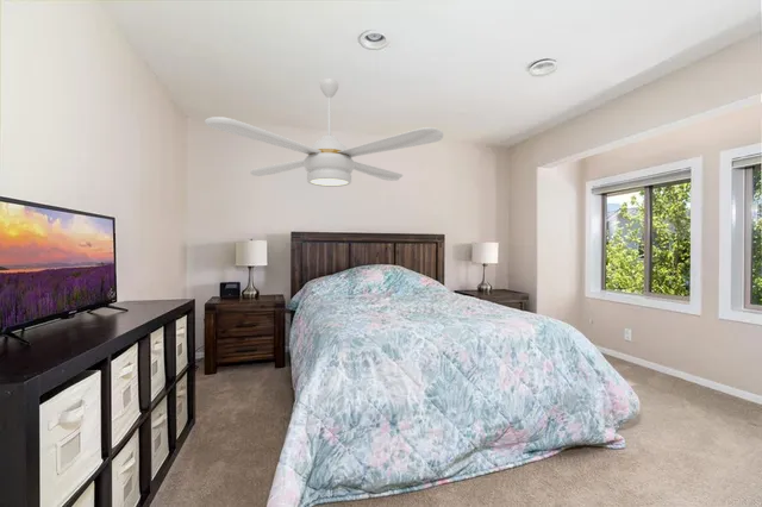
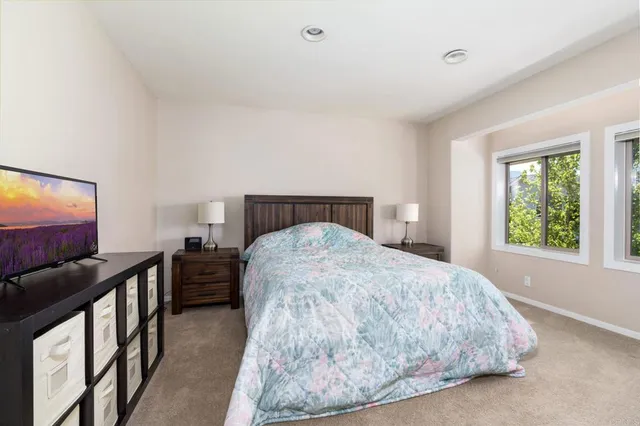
- ceiling fan [204,79,444,188]
